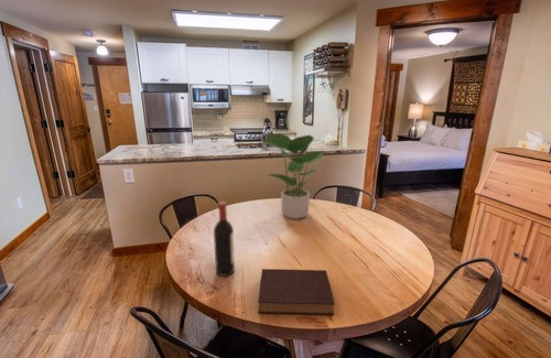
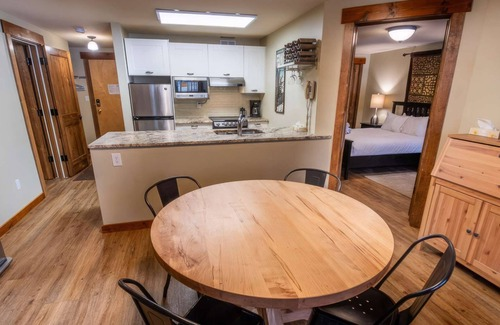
- wine bottle [213,200,236,278]
- potted plant [264,132,324,220]
- book [257,268,336,316]
